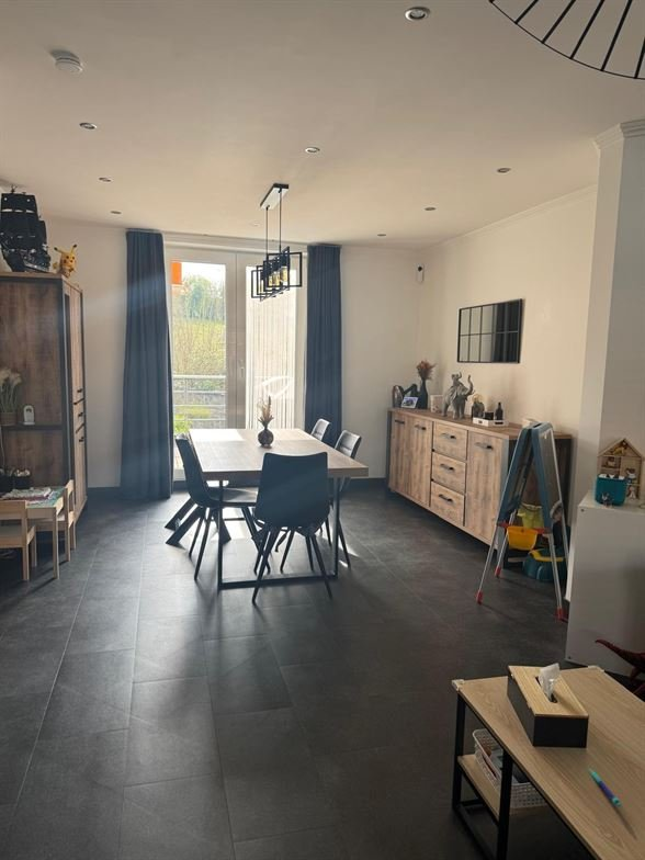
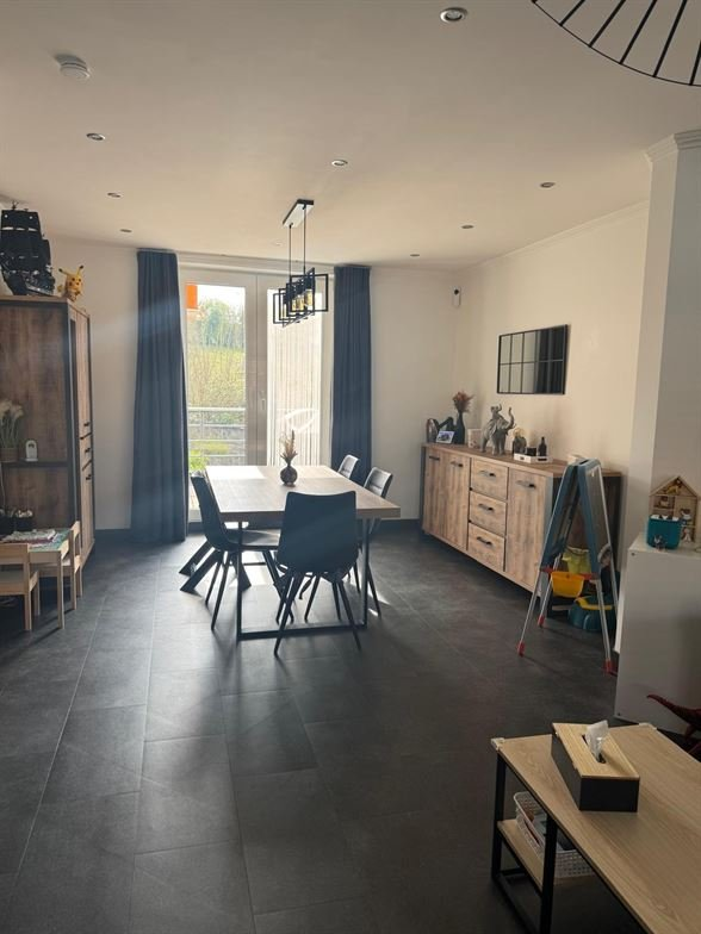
- pen [588,768,622,808]
